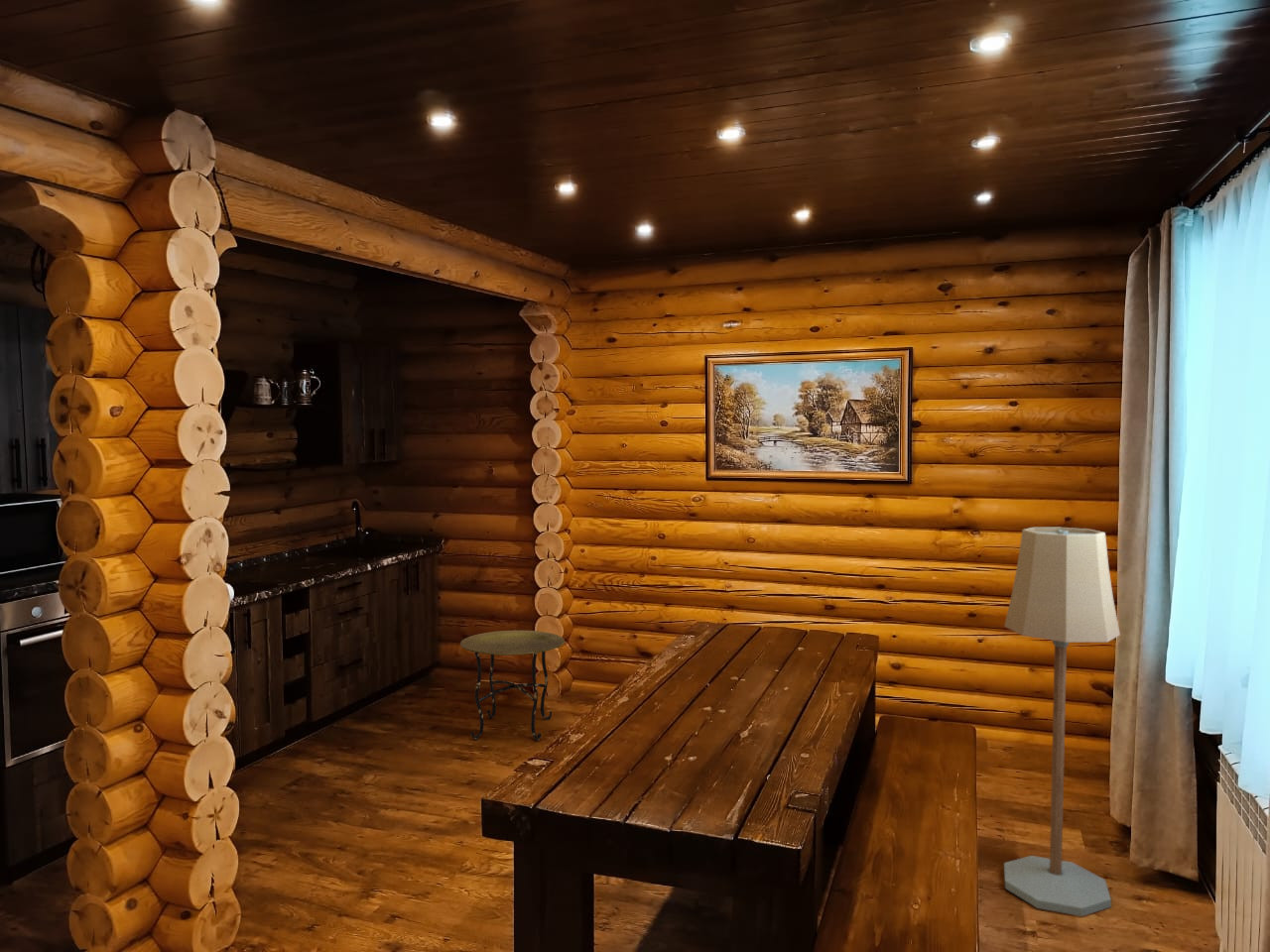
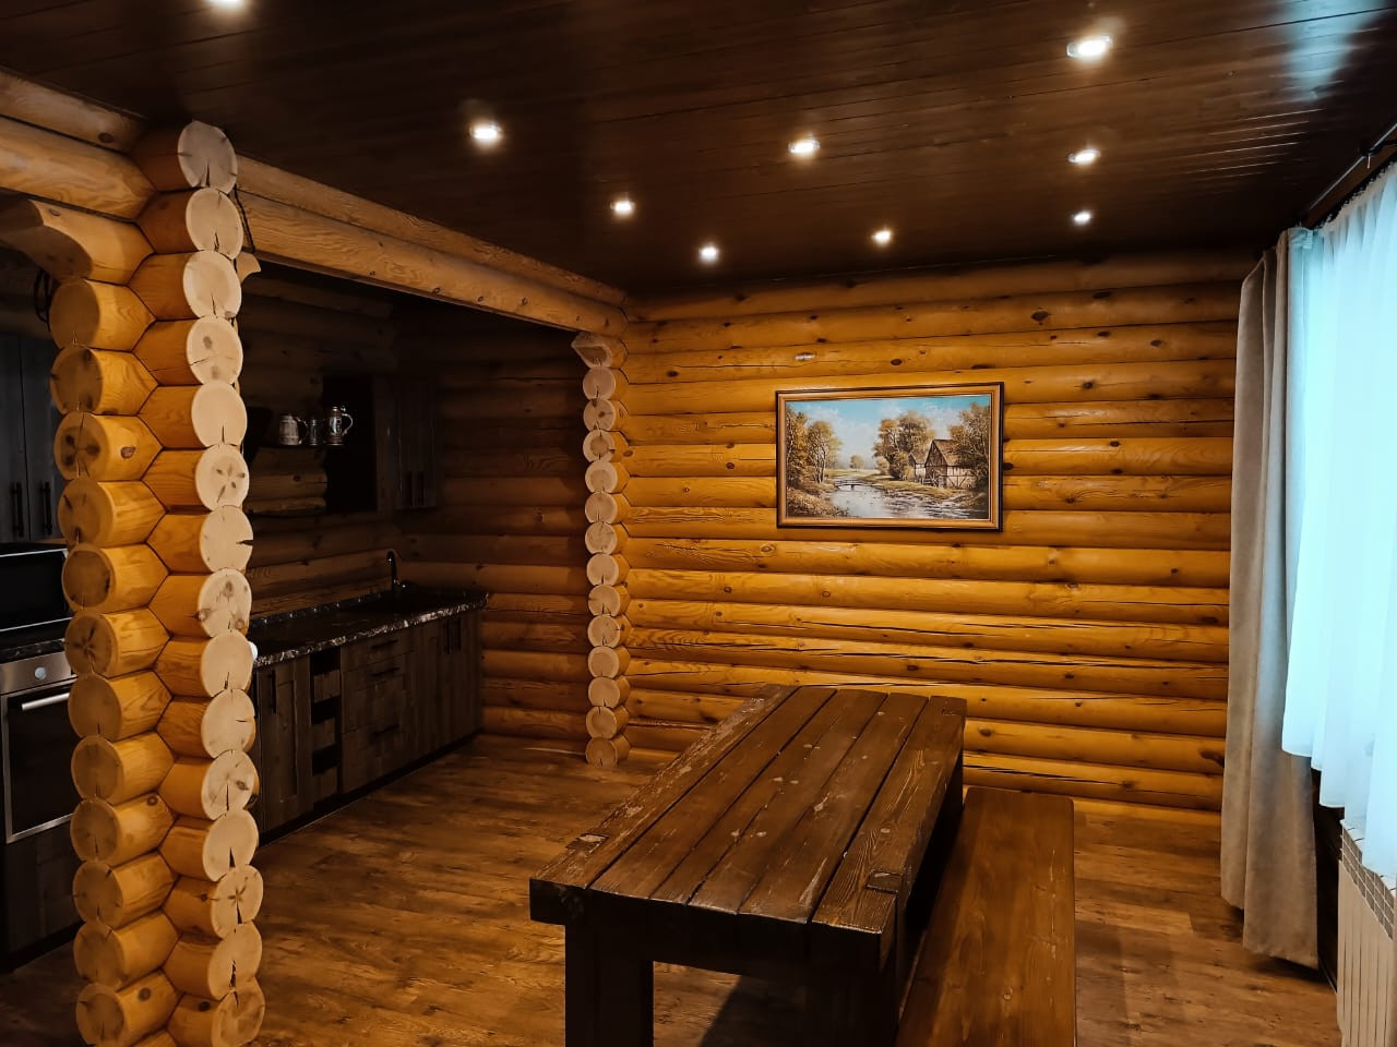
- side table [459,630,566,742]
- floor lamp [1003,527,1121,917]
